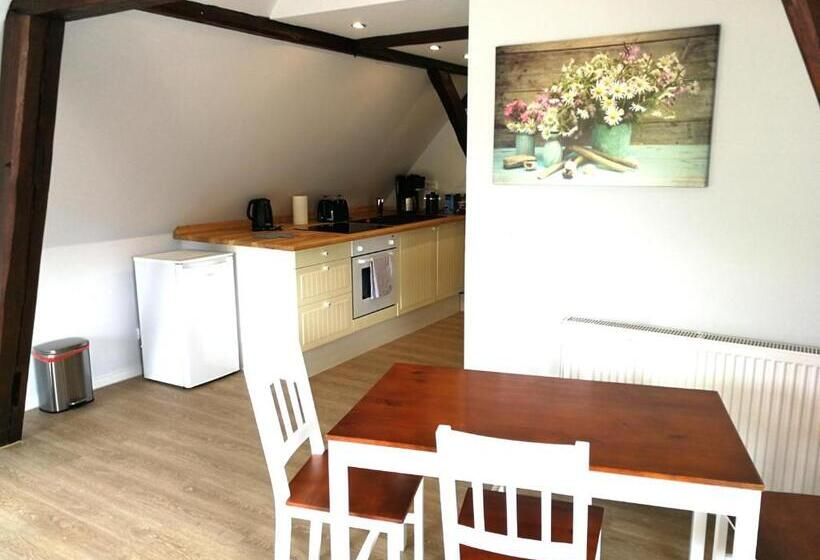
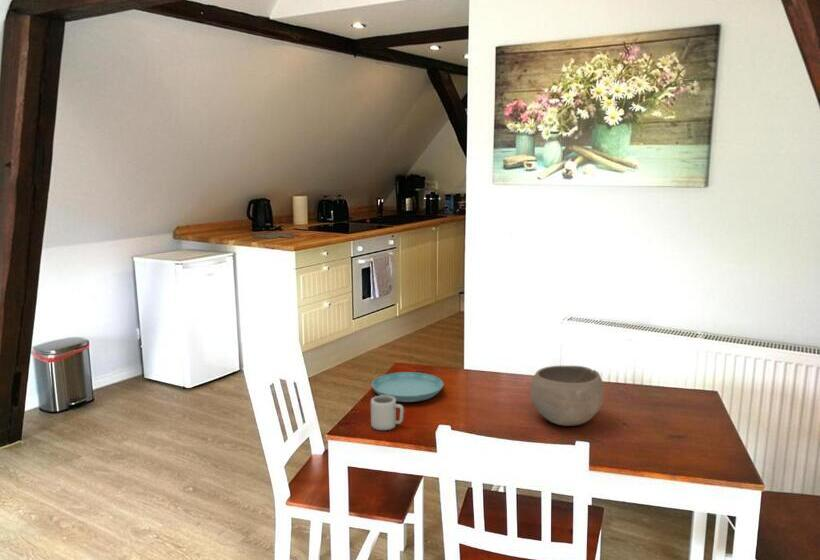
+ saucer [371,371,444,403]
+ bowl [529,365,605,427]
+ cup [370,395,405,431]
